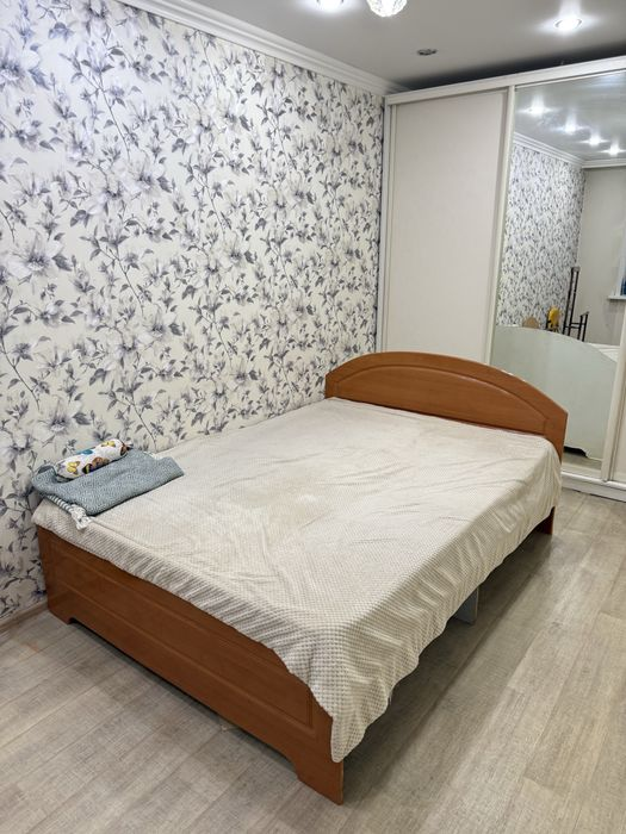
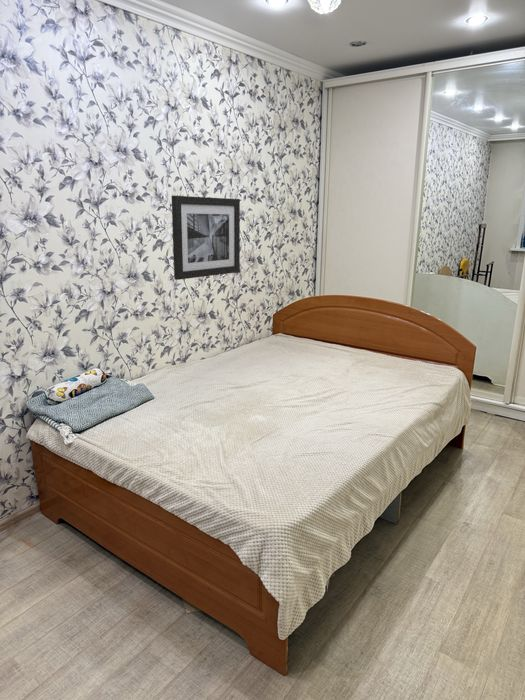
+ wall art [171,195,241,281]
